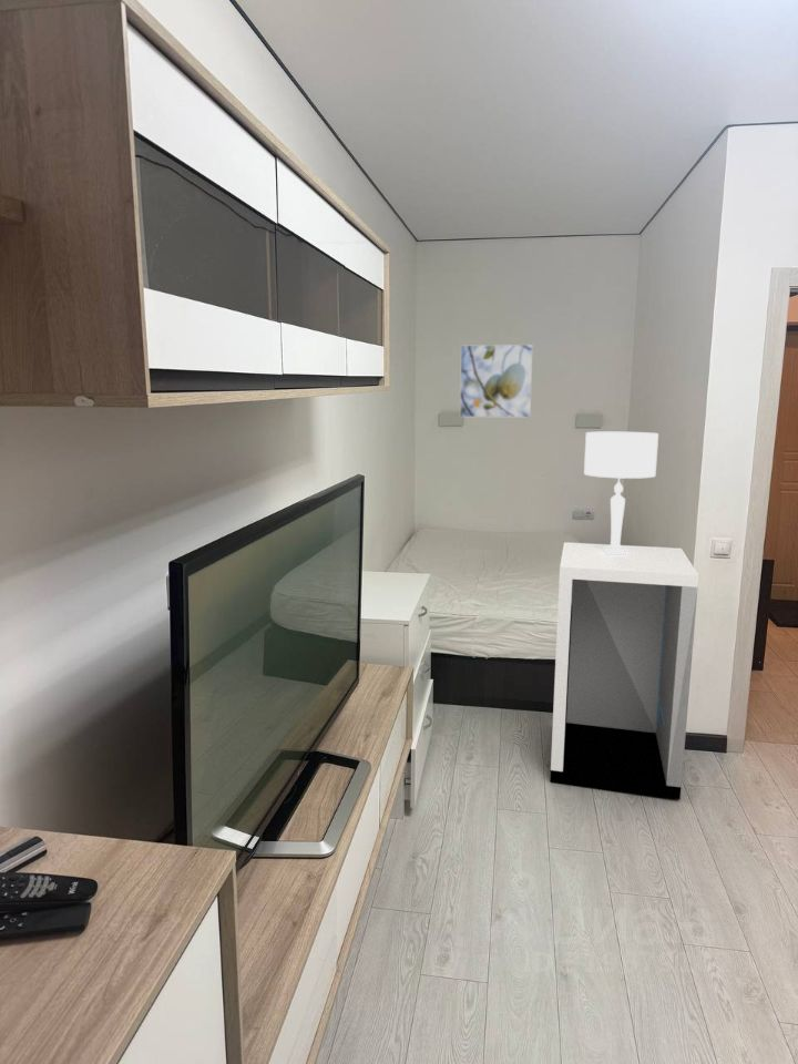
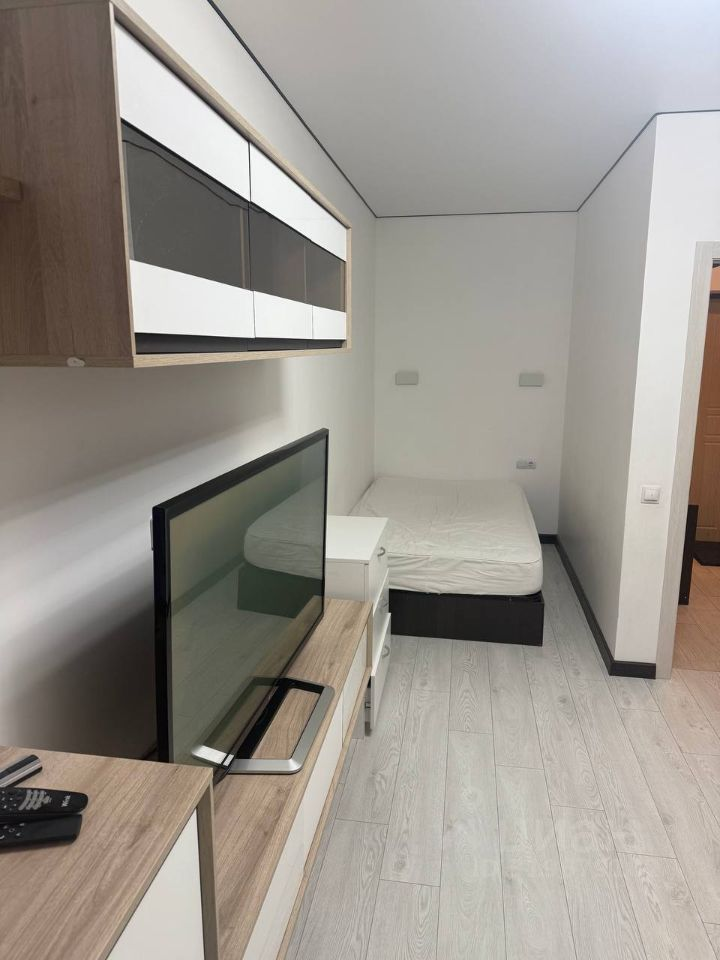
- table lamp [583,431,659,555]
- nightstand [549,541,699,800]
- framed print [459,344,534,419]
